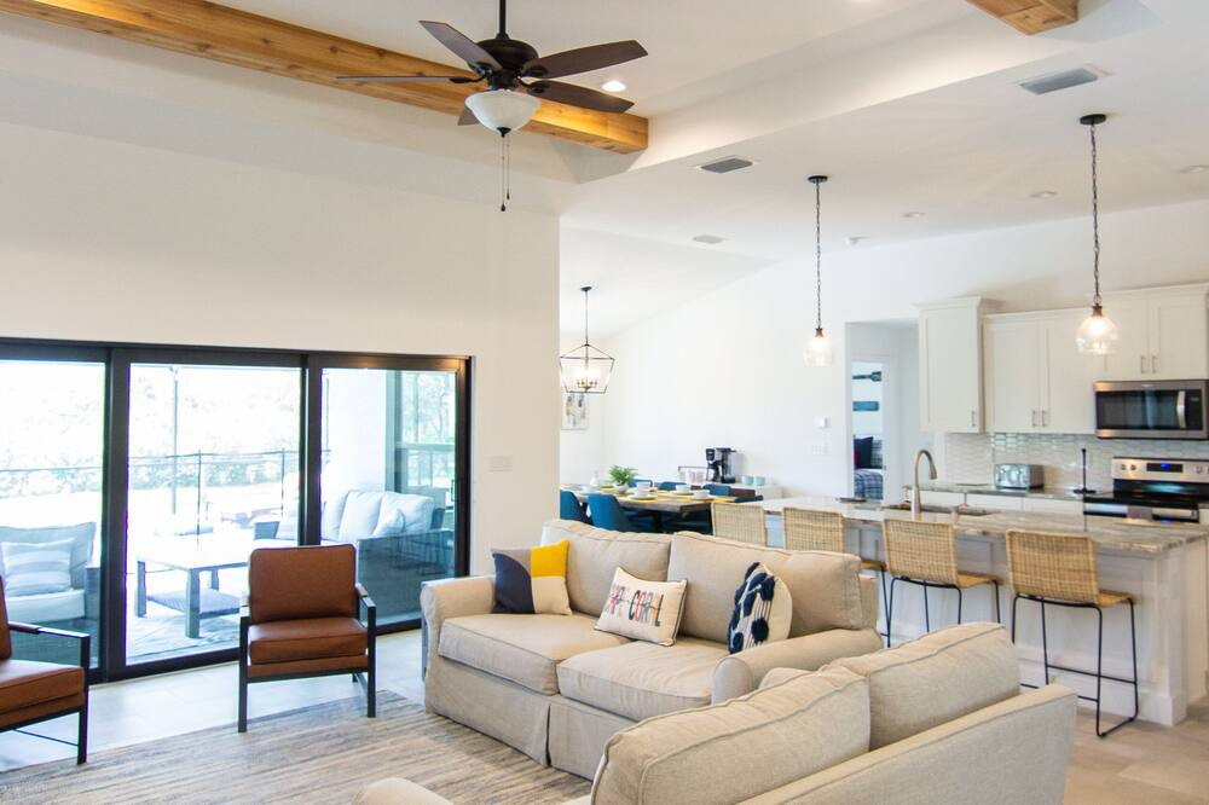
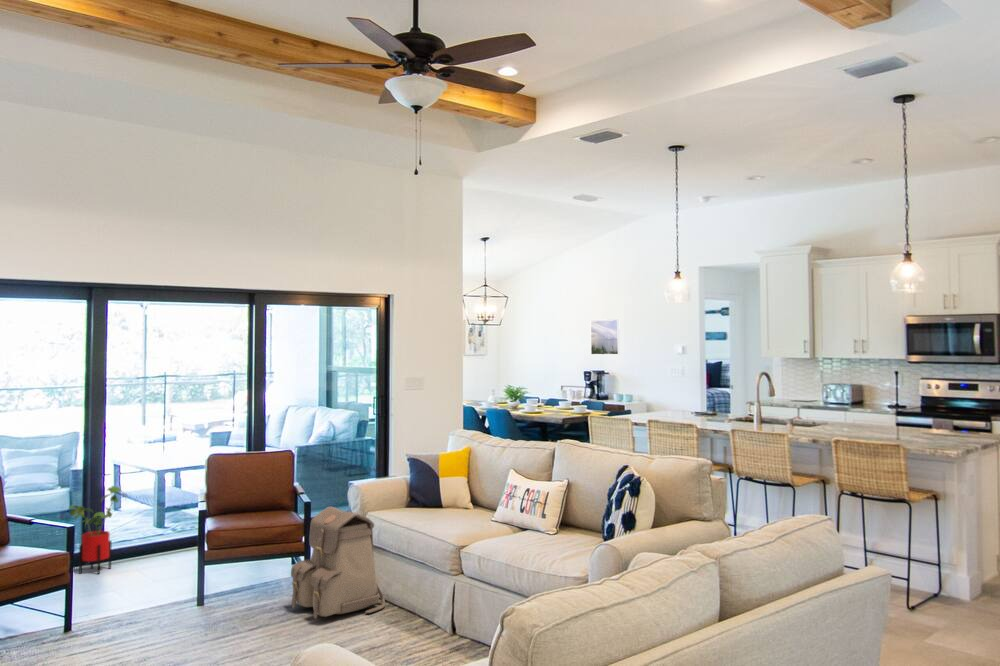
+ house plant [67,485,127,575]
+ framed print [590,318,621,356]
+ backpack [290,506,386,620]
